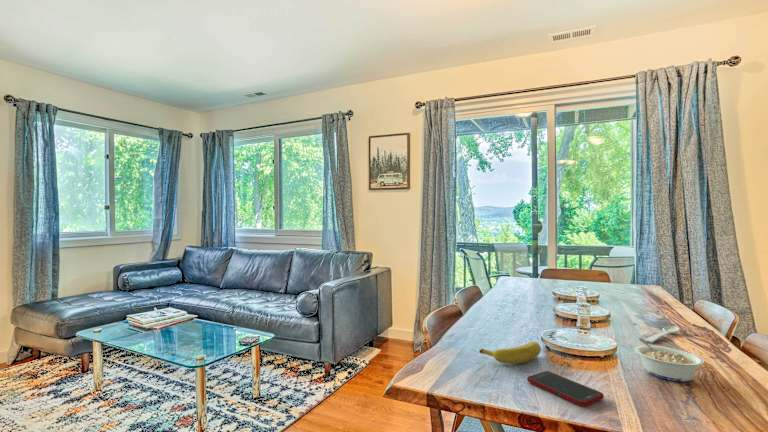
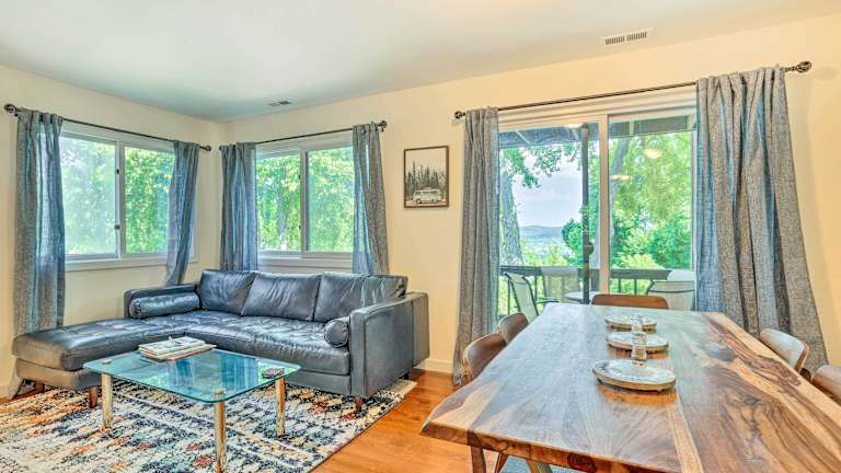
- cell phone [526,370,605,407]
- banana [478,341,542,365]
- spoon [644,325,681,344]
- legume [634,337,705,382]
